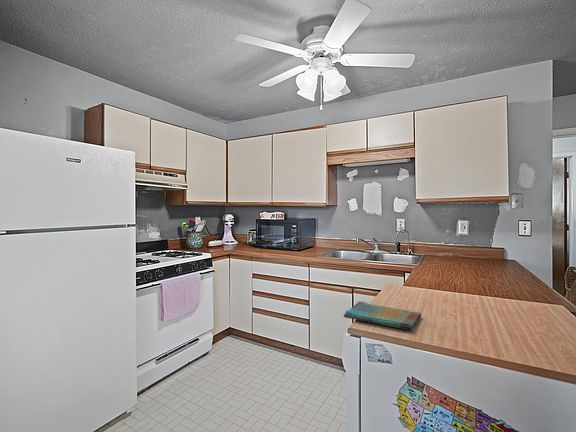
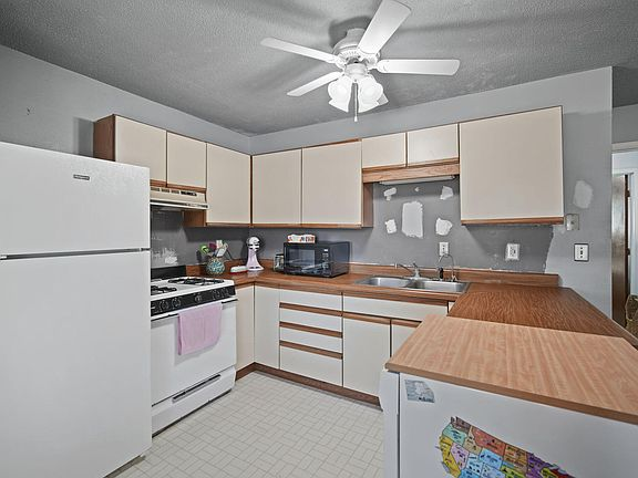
- dish towel [343,300,422,331]
